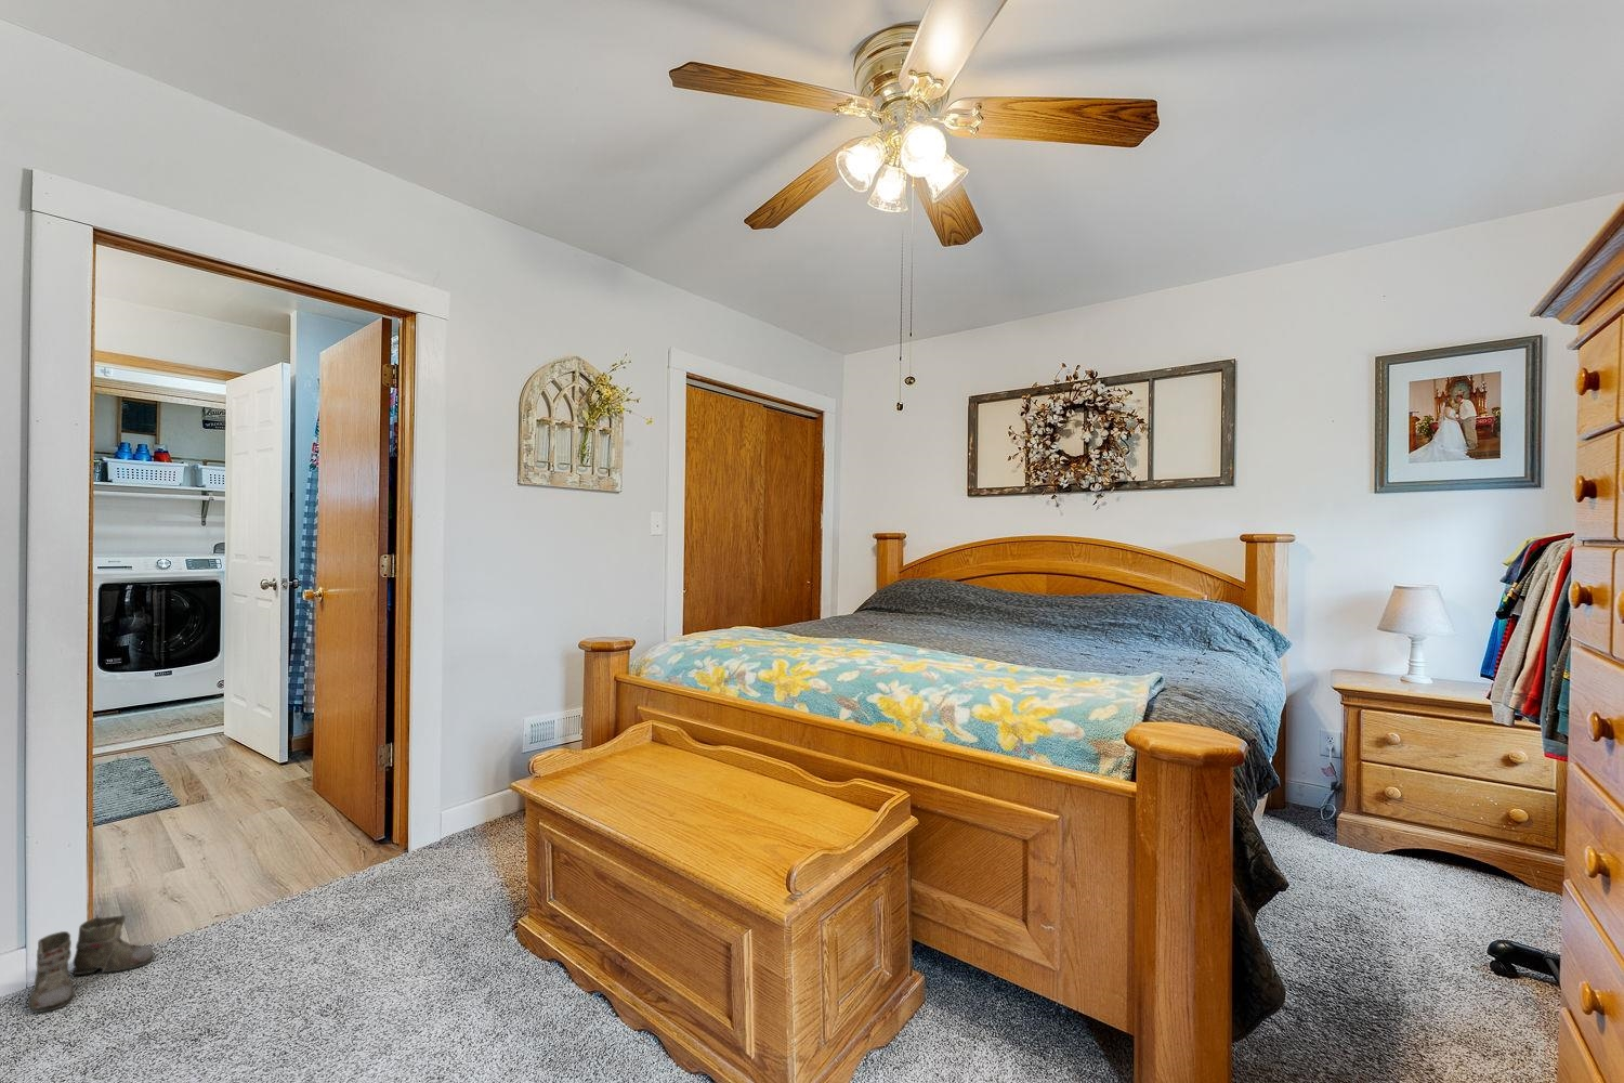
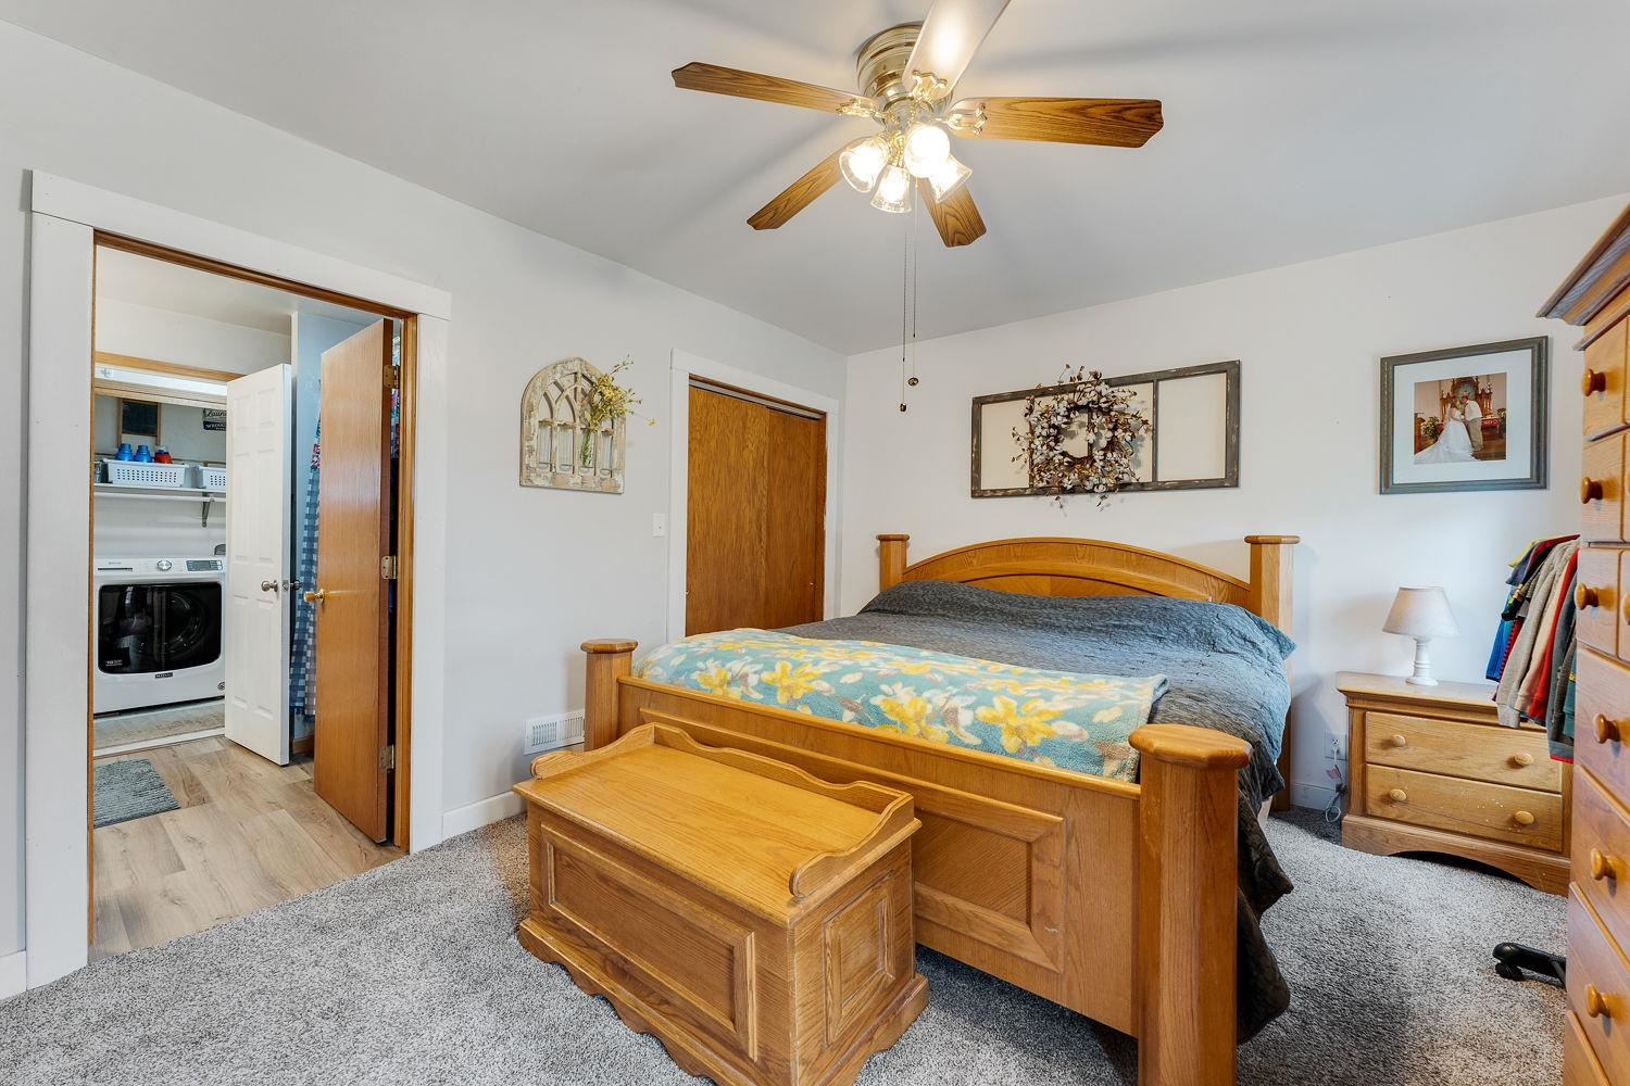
- boots [2,914,155,1014]
